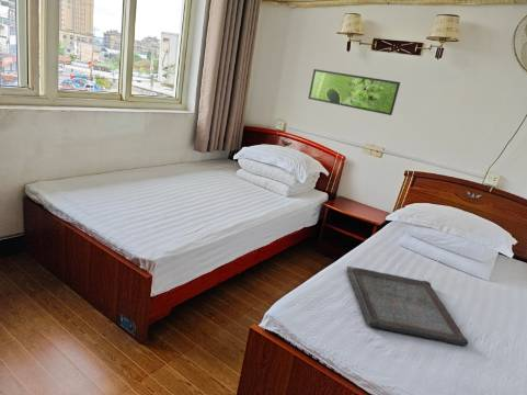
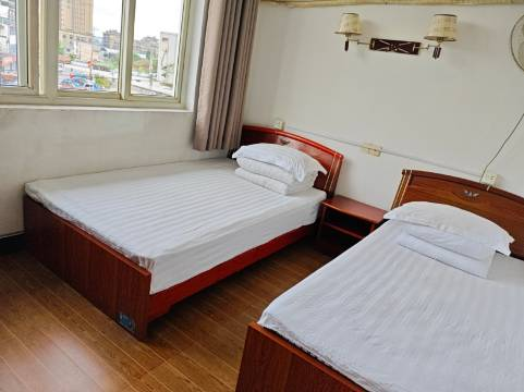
- serving tray [346,266,469,347]
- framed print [307,68,401,116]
